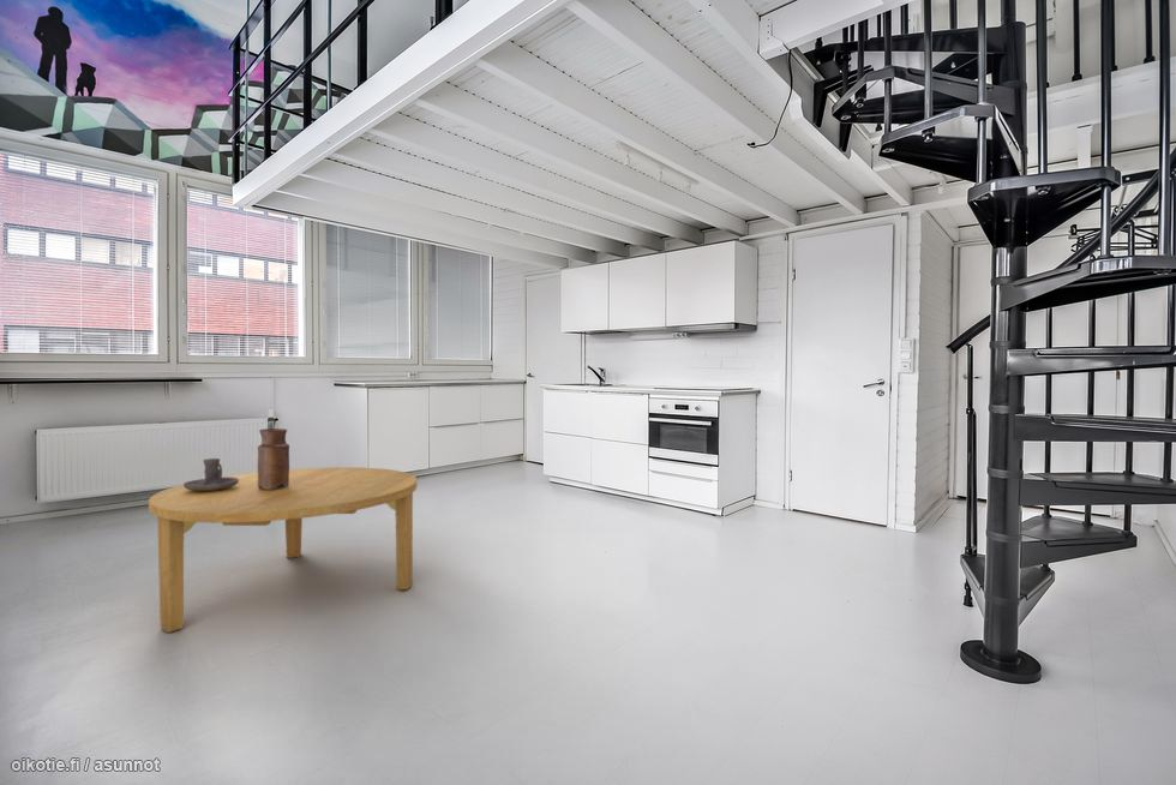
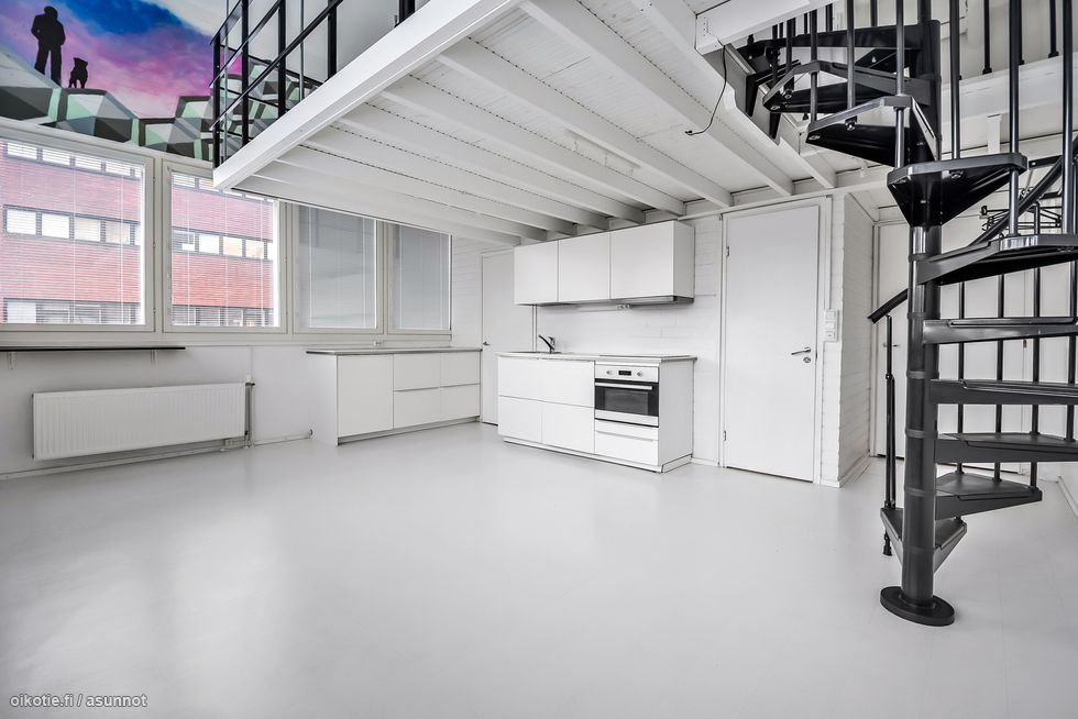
- dining table [148,466,418,634]
- candle holder [182,457,239,491]
- vase [257,427,290,489]
